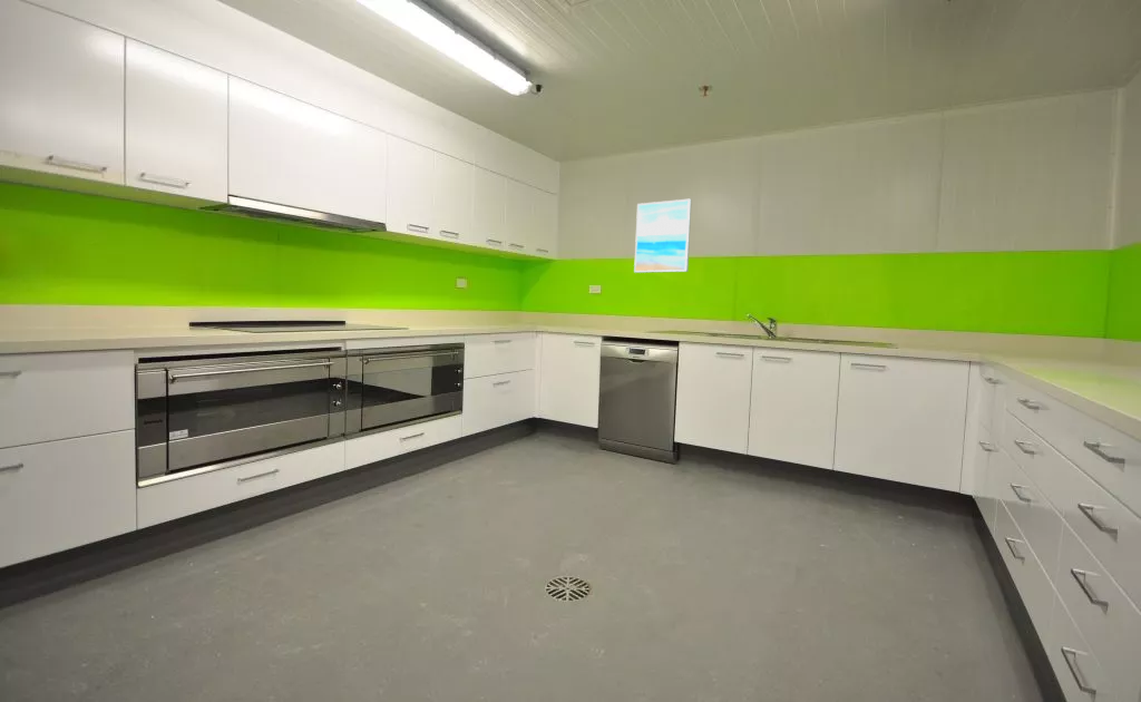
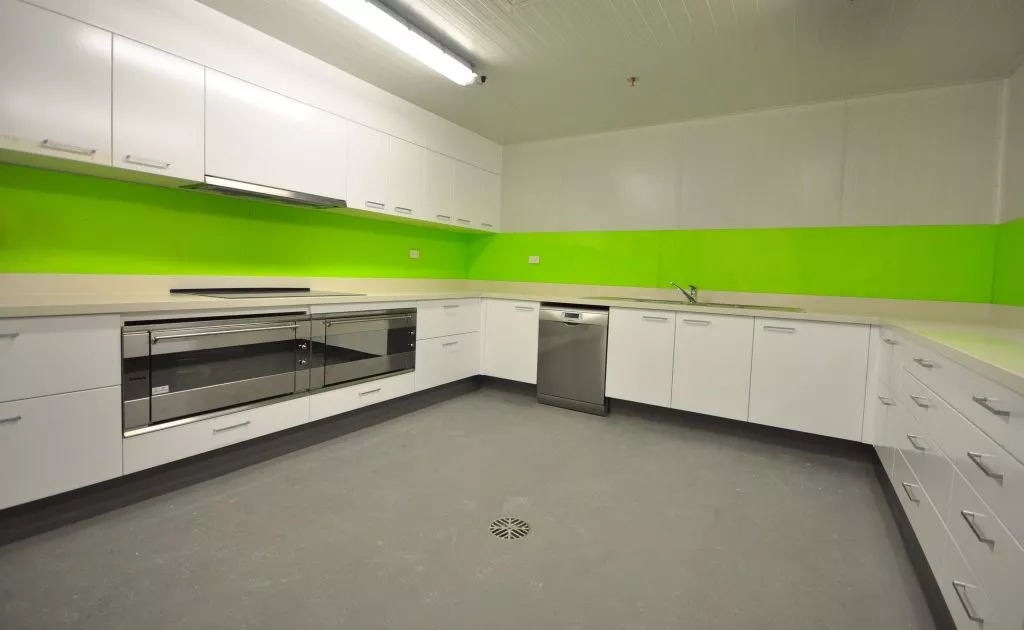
- wall art [633,198,693,274]
